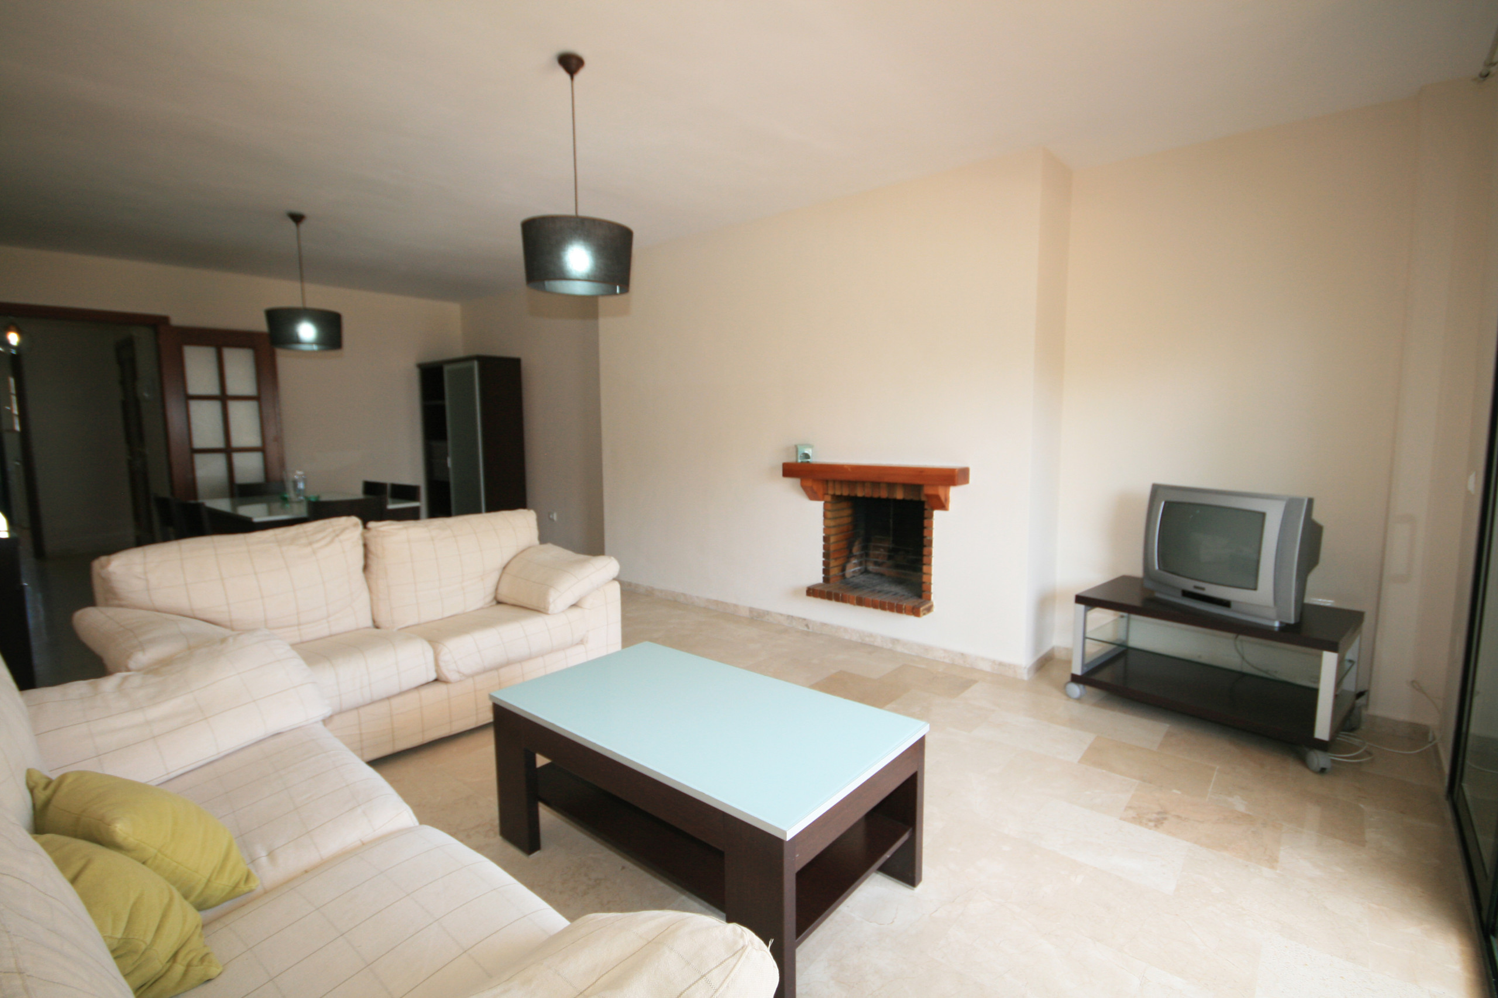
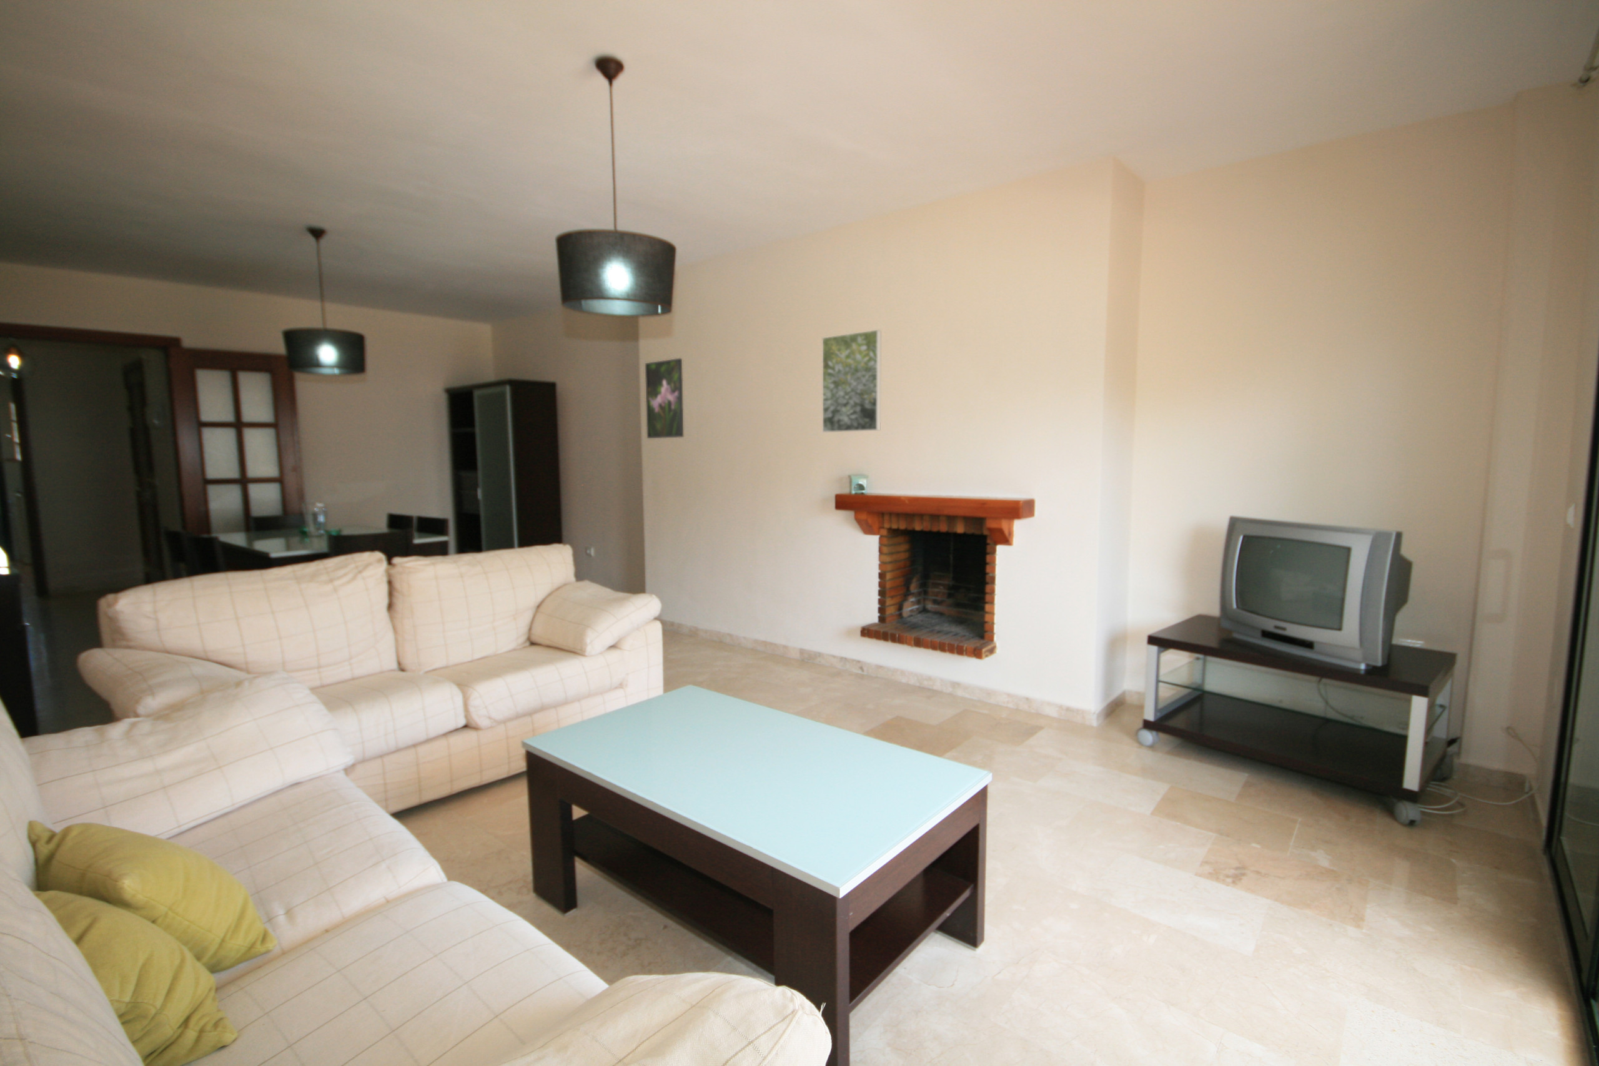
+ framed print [645,358,684,439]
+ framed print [821,330,882,433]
